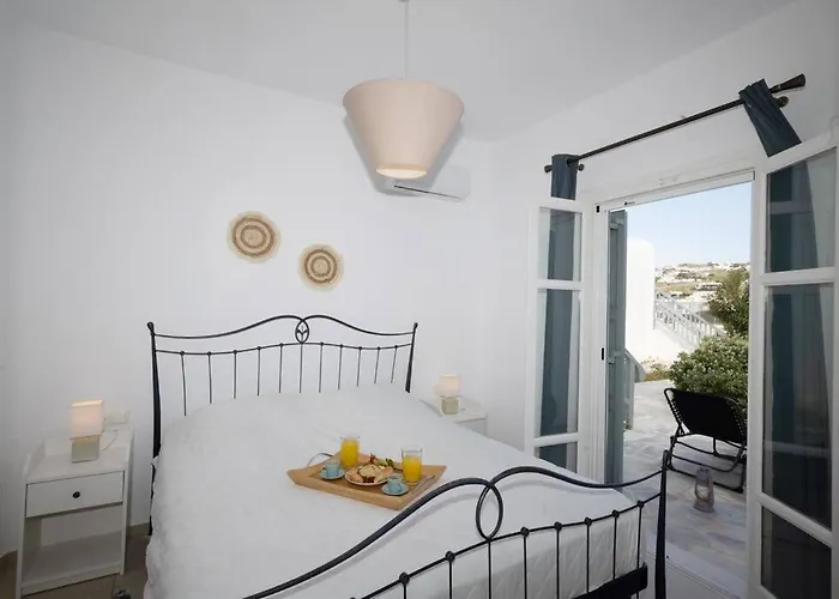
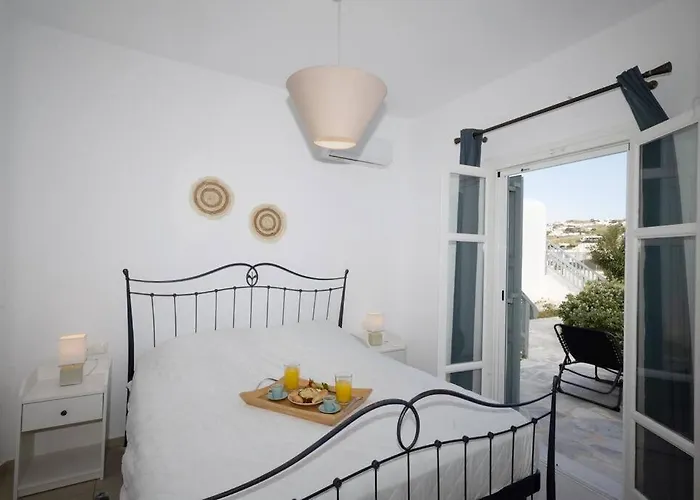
- lantern [688,465,716,513]
